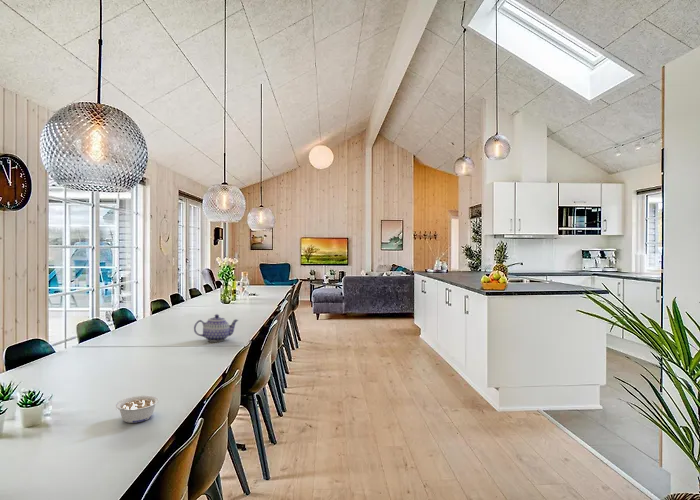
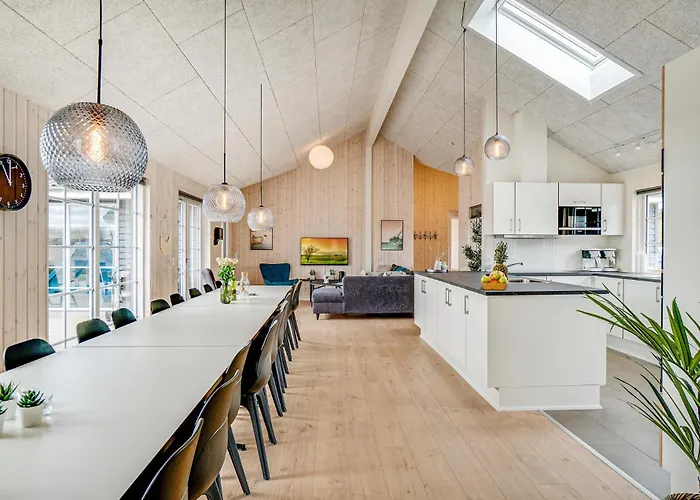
- legume [115,395,160,424]
- teapot [193,313,239,343]
